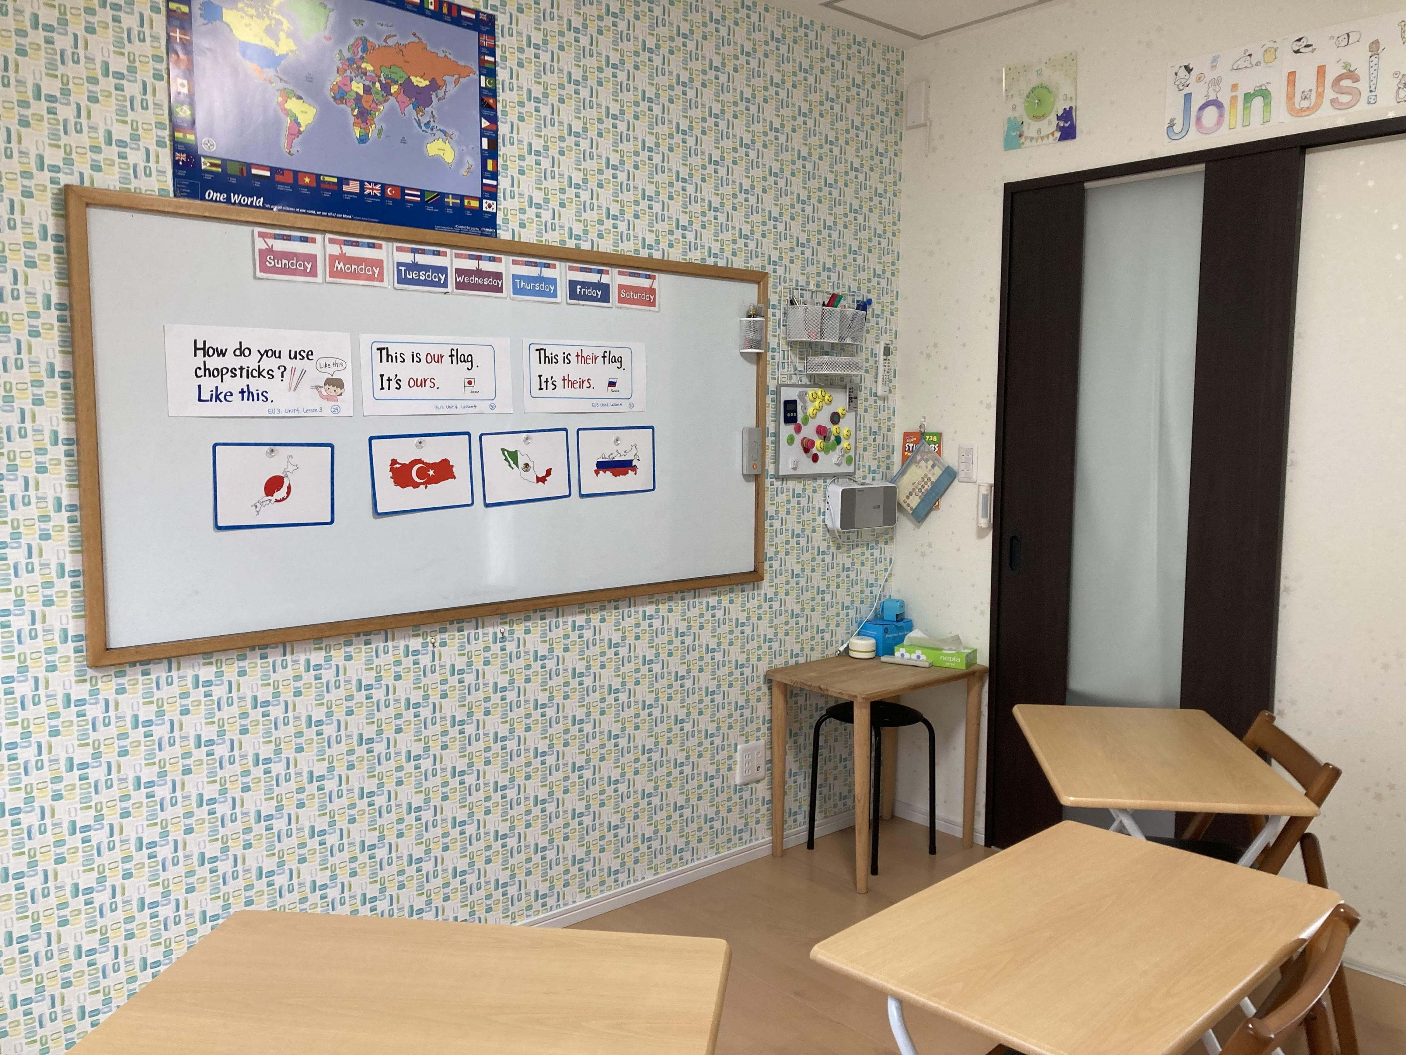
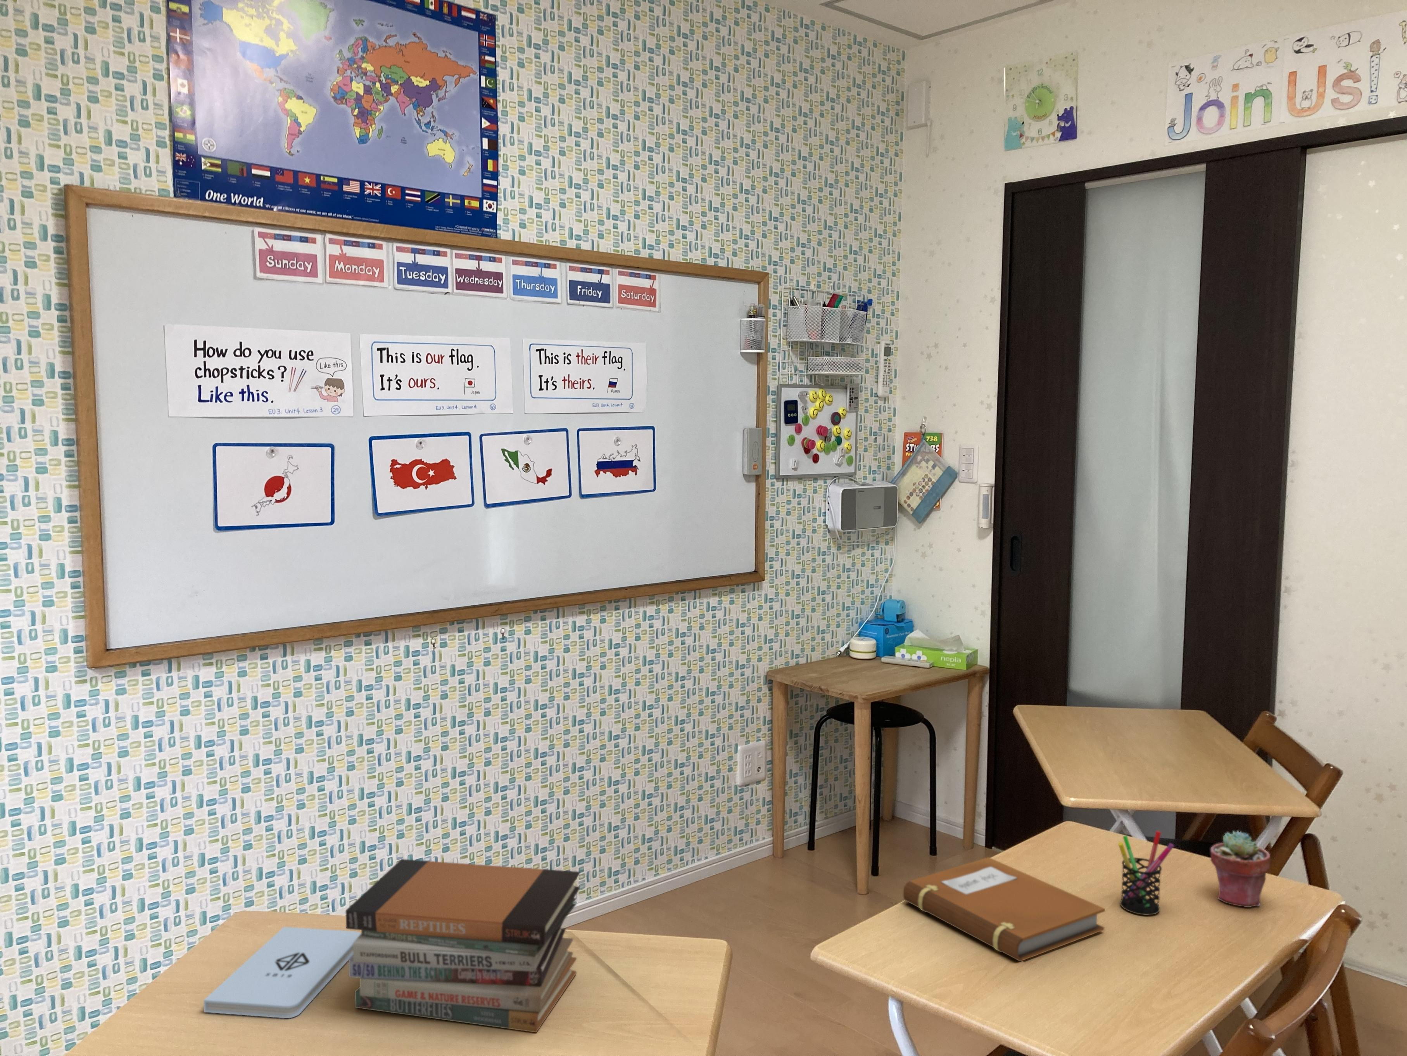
+ potted succulent [1210,830,1272,907]
+ pen holder [1118,830,1174,915]
+ notepad [203,926,361,1018]
+ book stack [345,859,580,1033]
+ notebook [903,856,1105,962]
